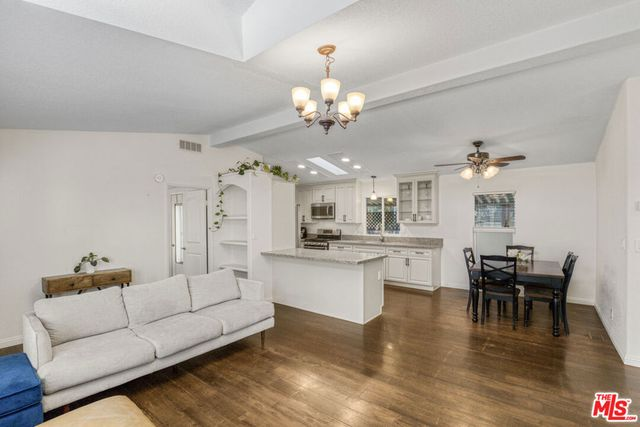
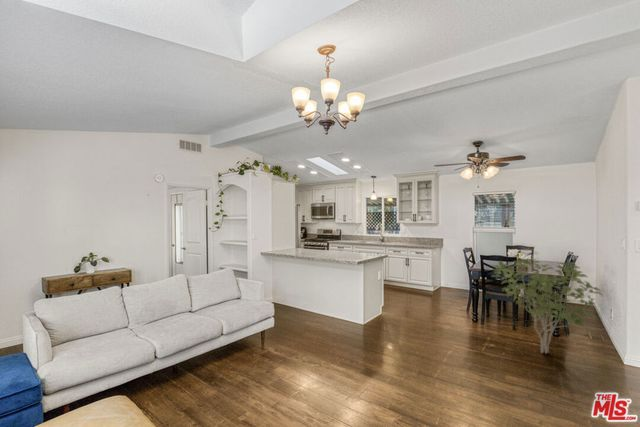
+ shrub [490,258,605,354]
